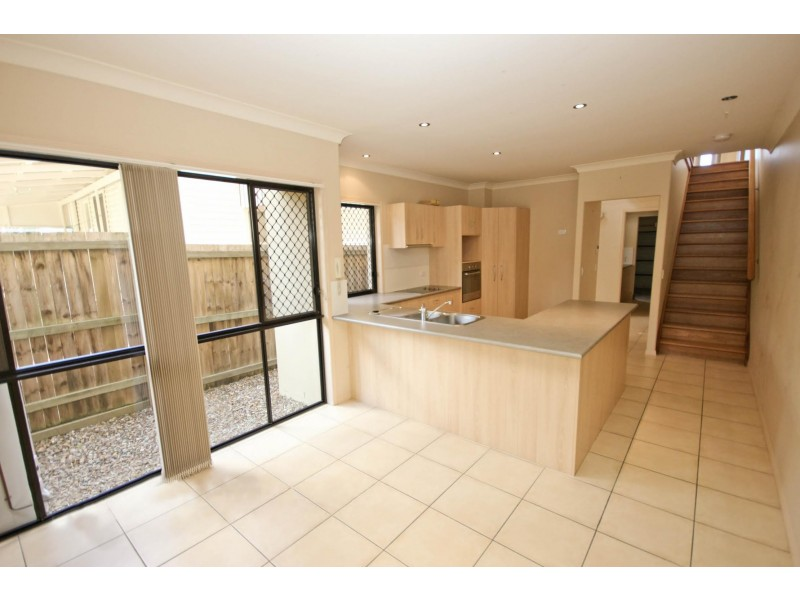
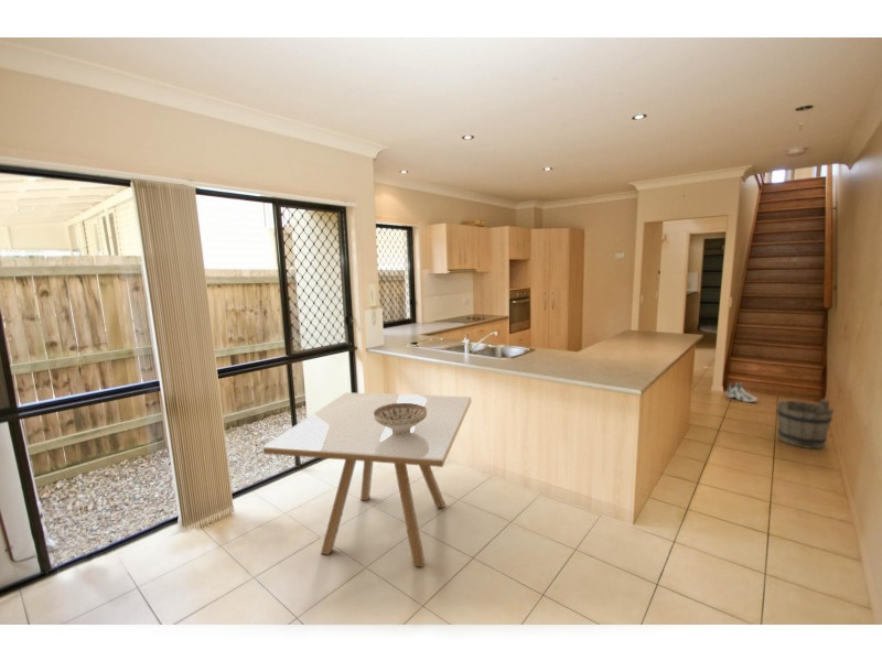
+ bucket [775,398,835,449]
+ sneaker [725,381,759,403]
+ dining table [262,391,472,568]
+ decorative bowl [374,402,428,435]
